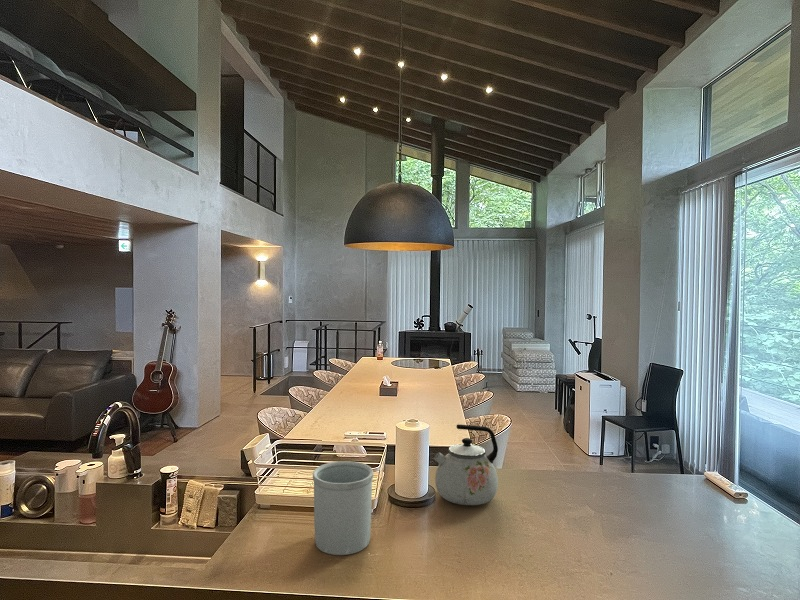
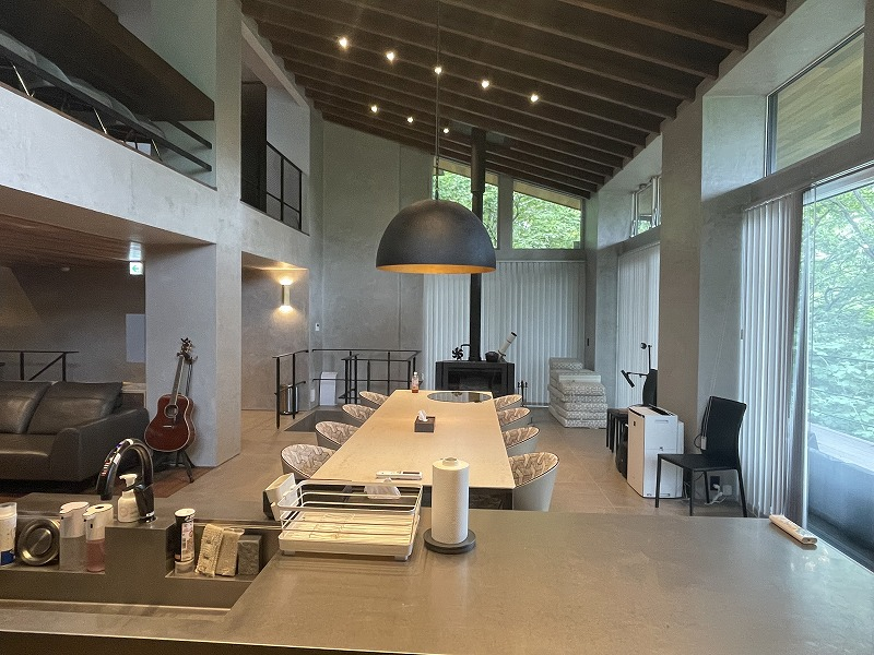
- utensil holder [312,460,374,556]
- kettle [433,423,499,506]
